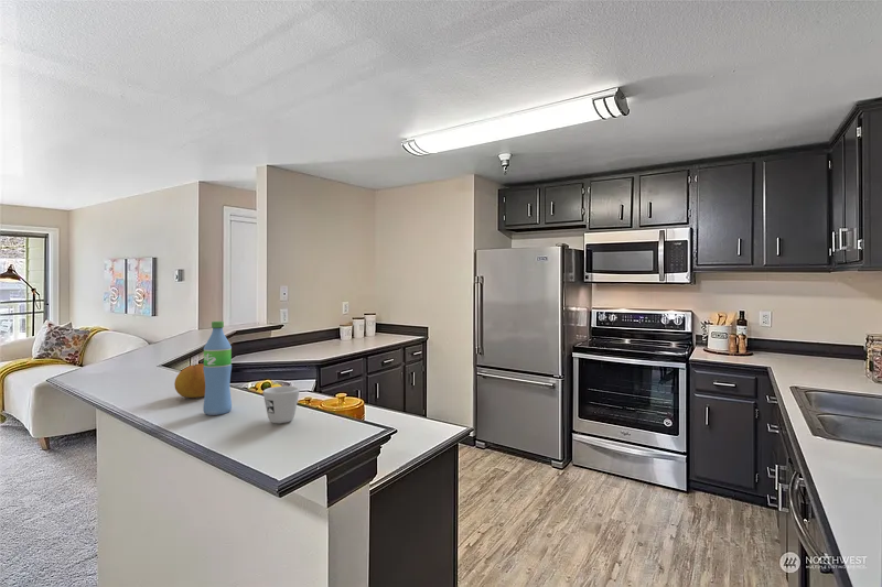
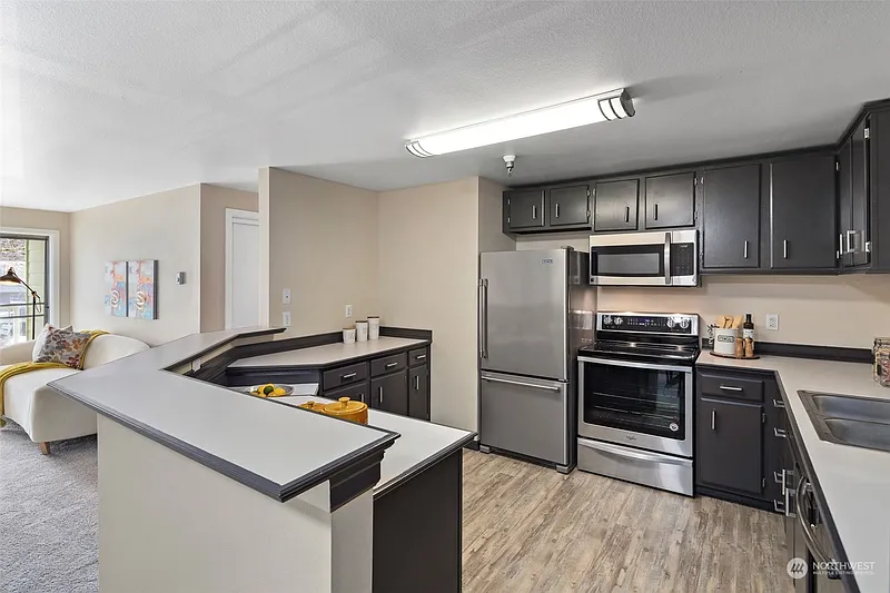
- mug [262,385,300,424]
- fruit [173,362,205,399]
- water bottle [202,320,233,416]
